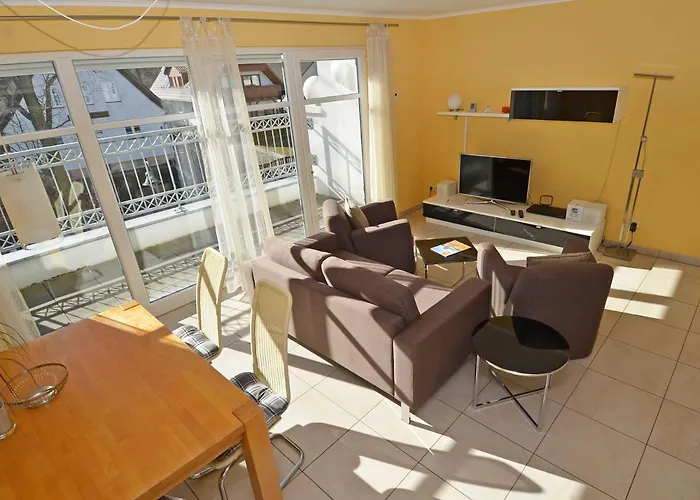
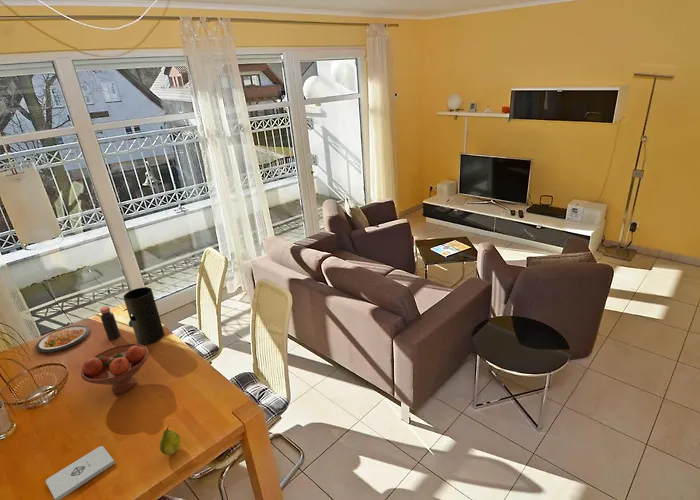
+ dish [35,325,90,354]
+ vase [122,286,165,345]
+ fruit bowl [80,343,150,394]
+ notepad [45,445,116,500]
+ bottle [99,305,121,341]
+ fruit [158,425,182,456]
